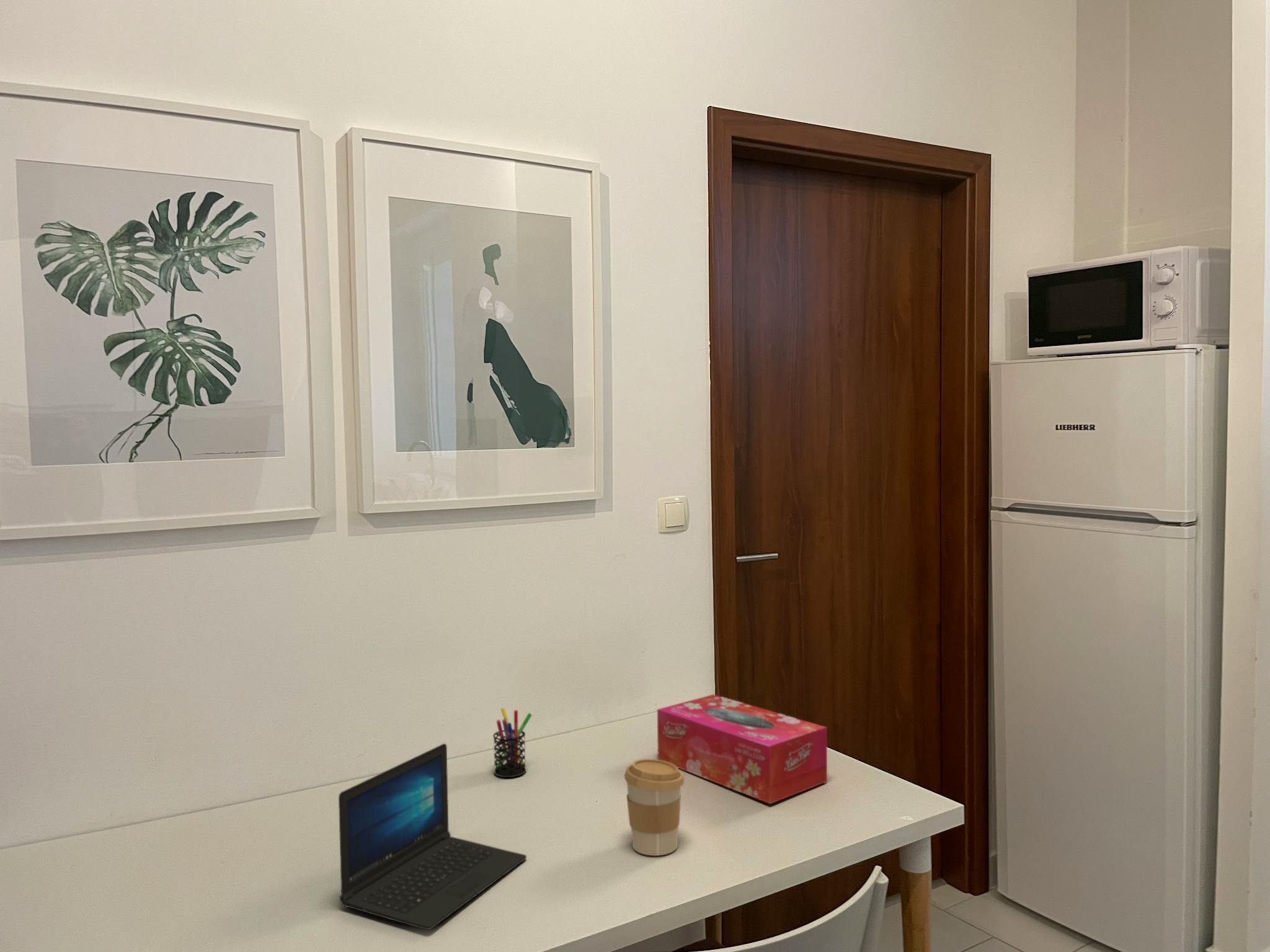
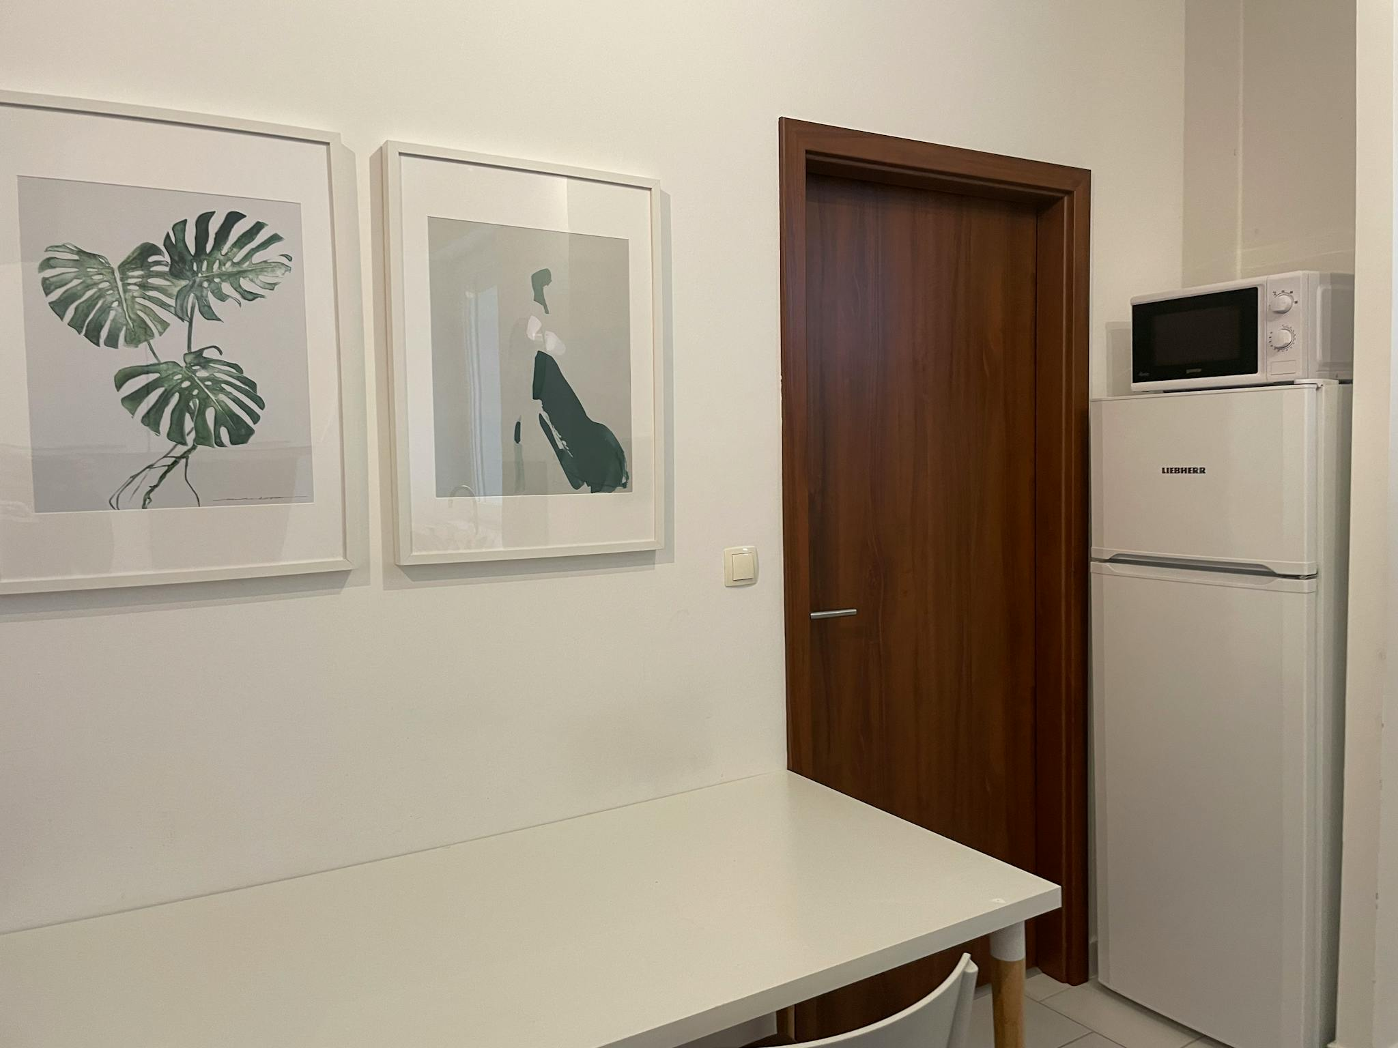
- pen holder [492,707,533,778]
- laptop [338,743,527,930]
- tissue box [657,694,828,804]
- coffee cup [624,758,685,857]
